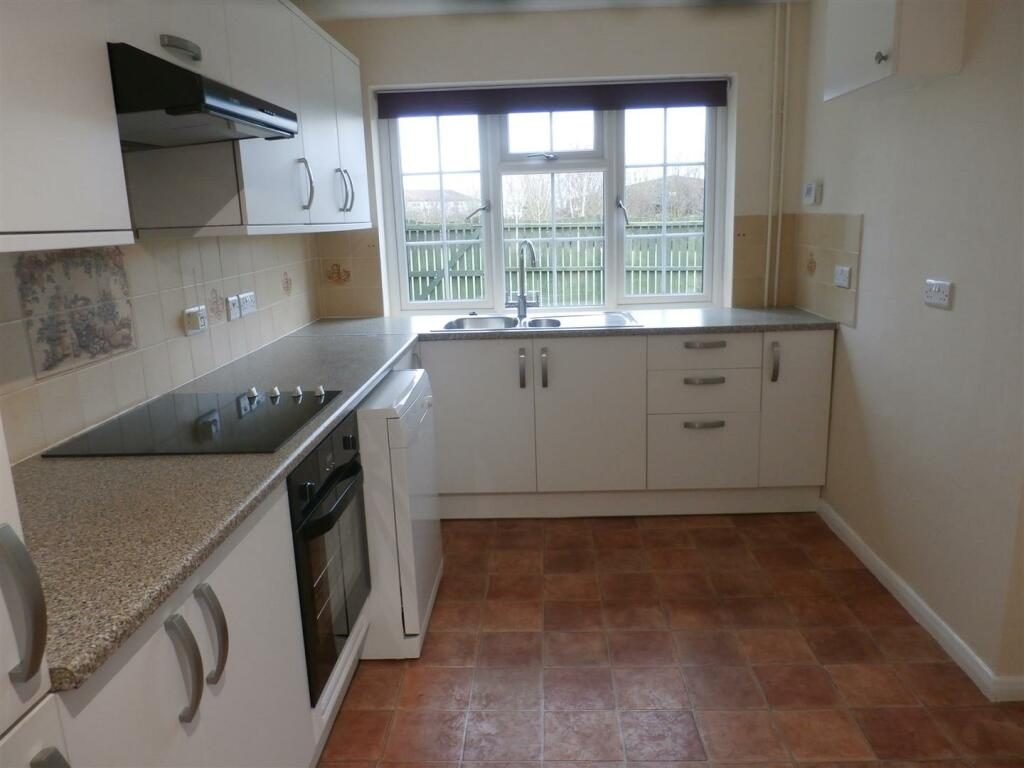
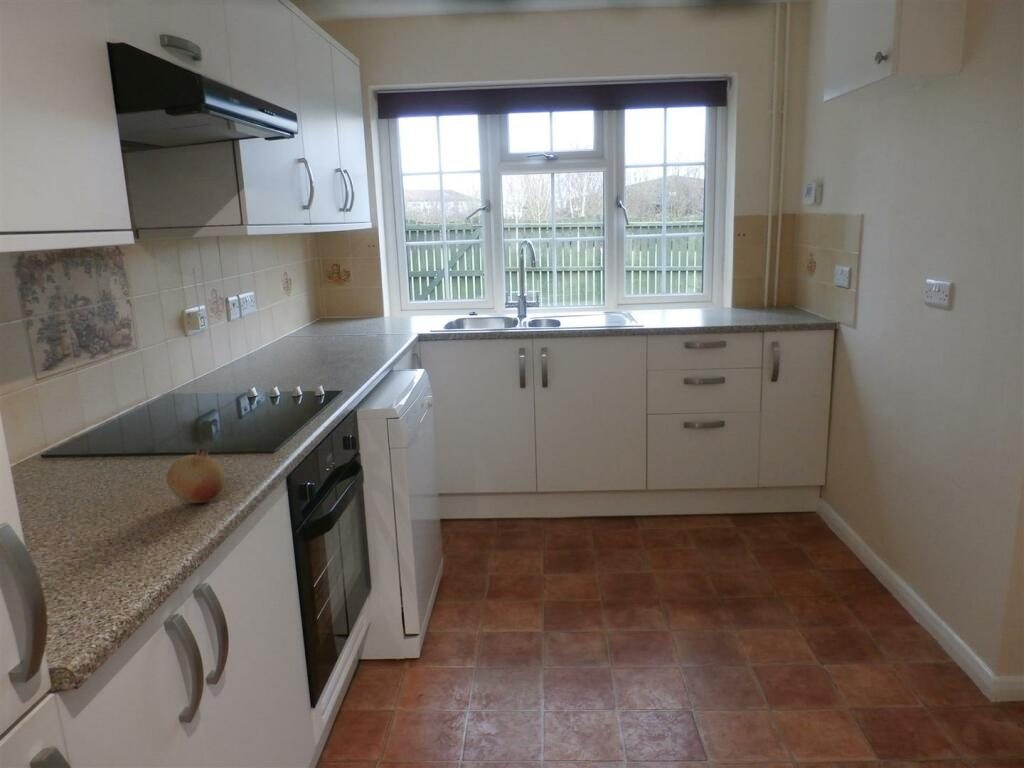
+ fruit [166,447,226,504]
